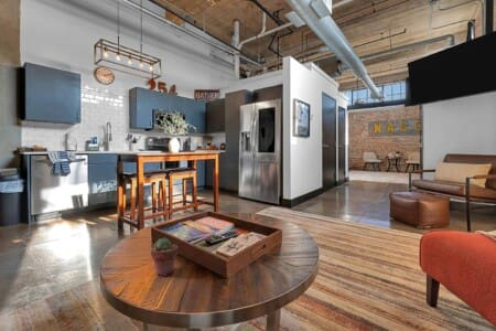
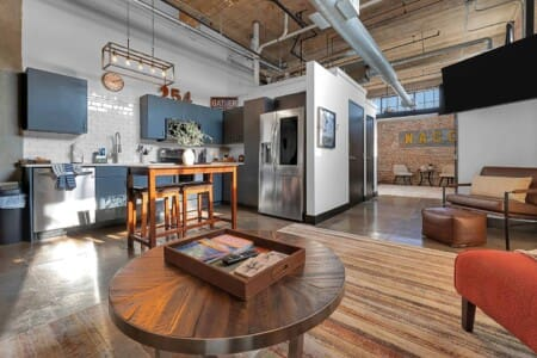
- potted succulent [150,237,179,277]
